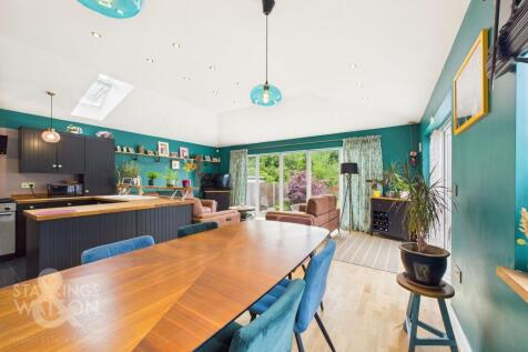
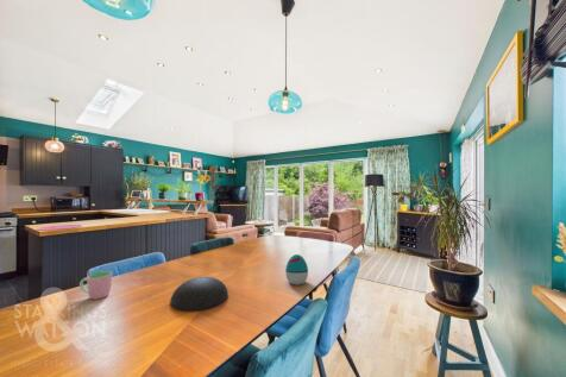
+ bowl [169,276,229,313]
+ decorative egg [284,253,309,287]
+ cup [78,270,113,301]
